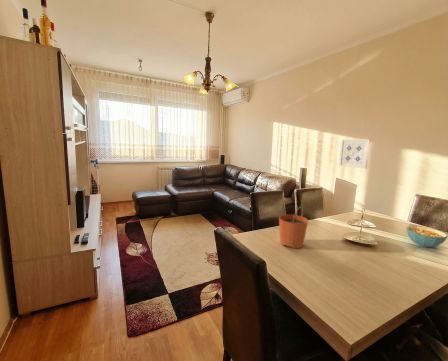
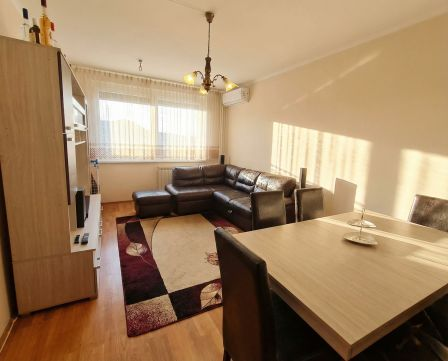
- plant pot [278,205,309,249]
- cereal bowl [405,225,448,248]
- wall art [338,138,371,170]
